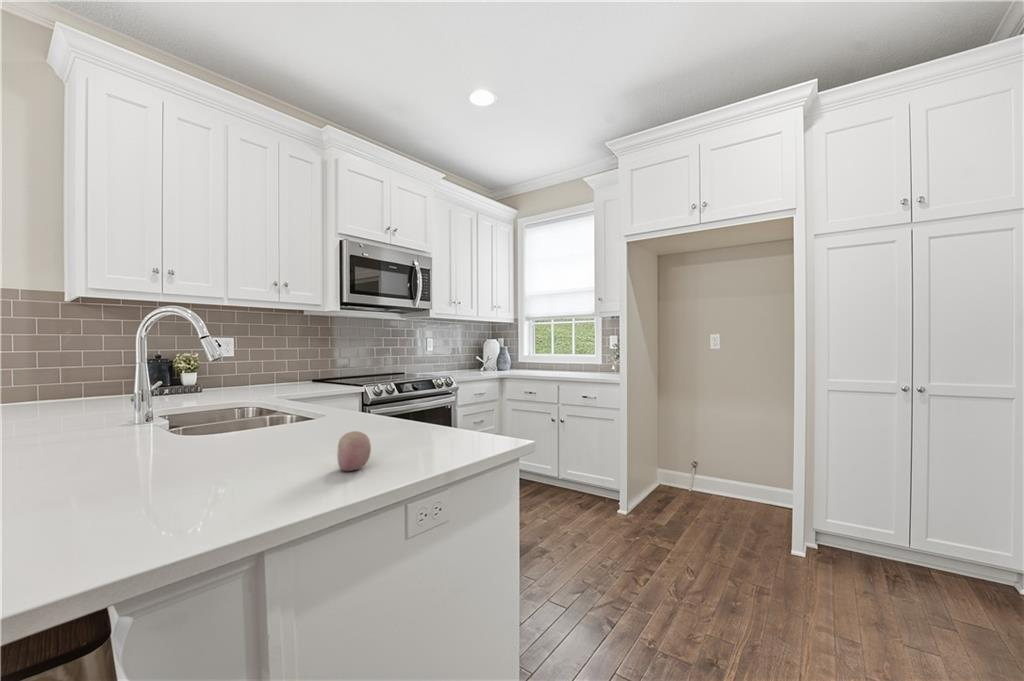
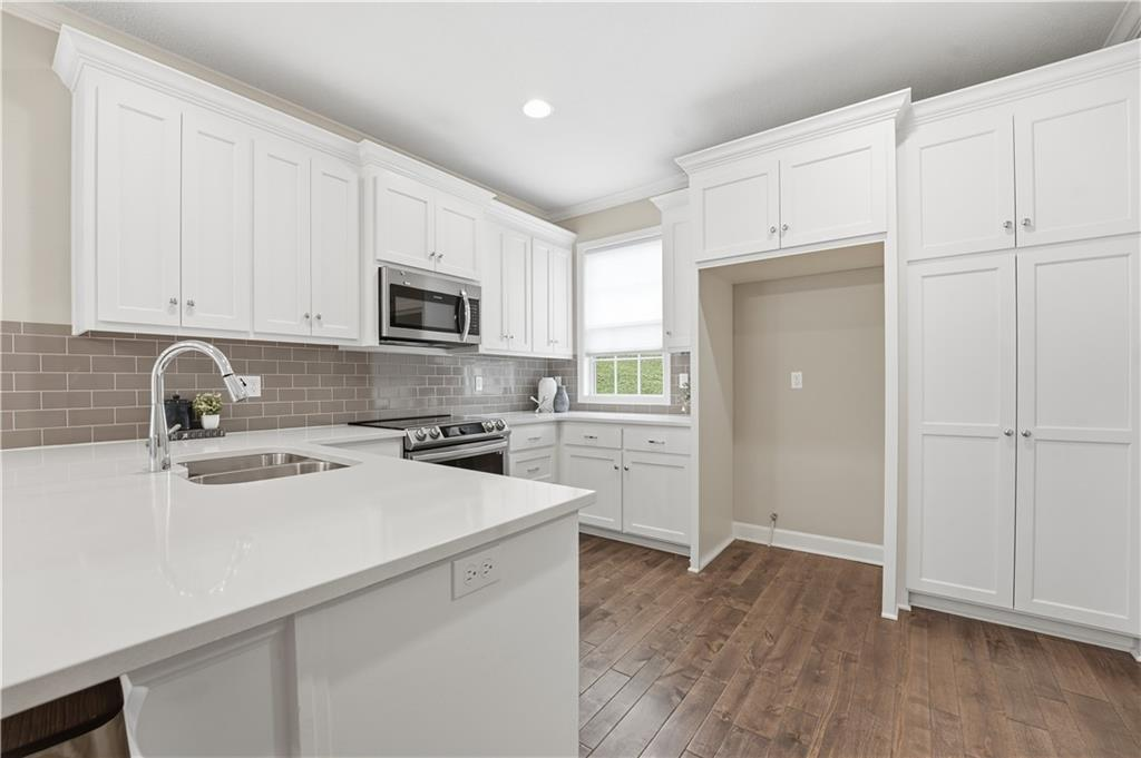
- fruit [336,430,372,472]
